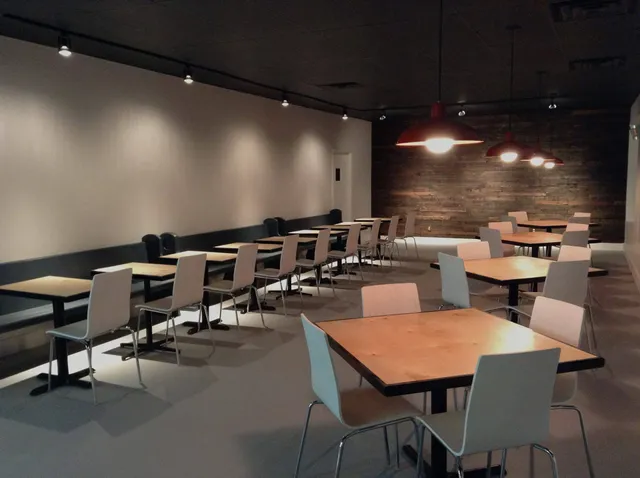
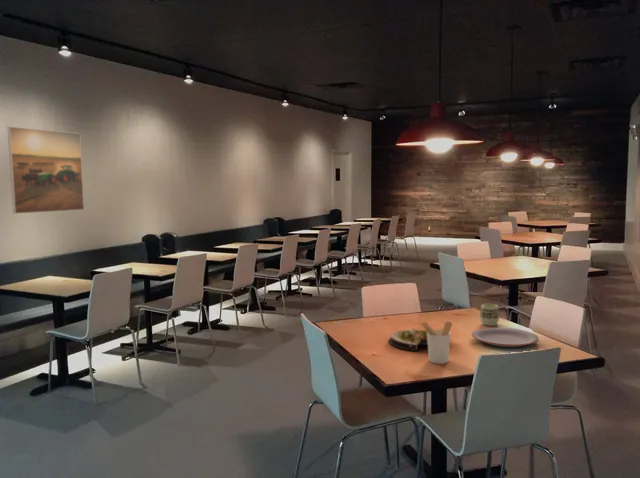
+ salad plate [387,327,452,352]
+ cup [479,303,500,327]
+ utensil holder [419,320,453,365]
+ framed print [7,126,85,215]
+ plate [471,327,540,348]
